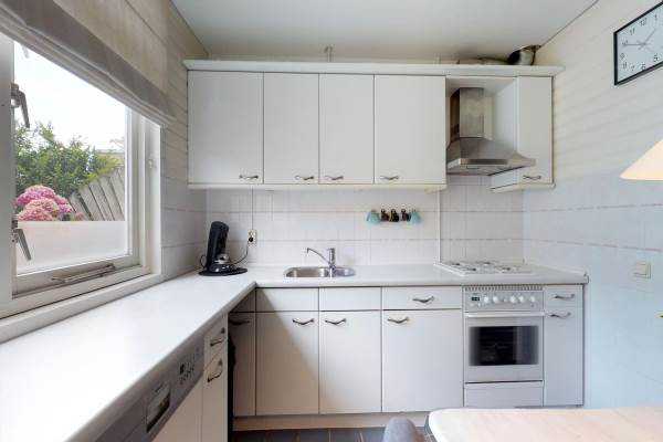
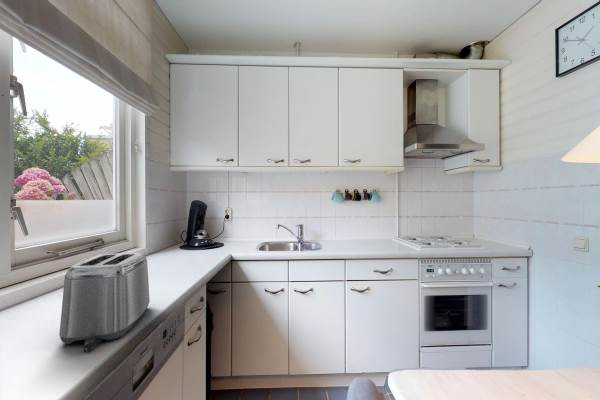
+ toaster [58,252,151,353]
